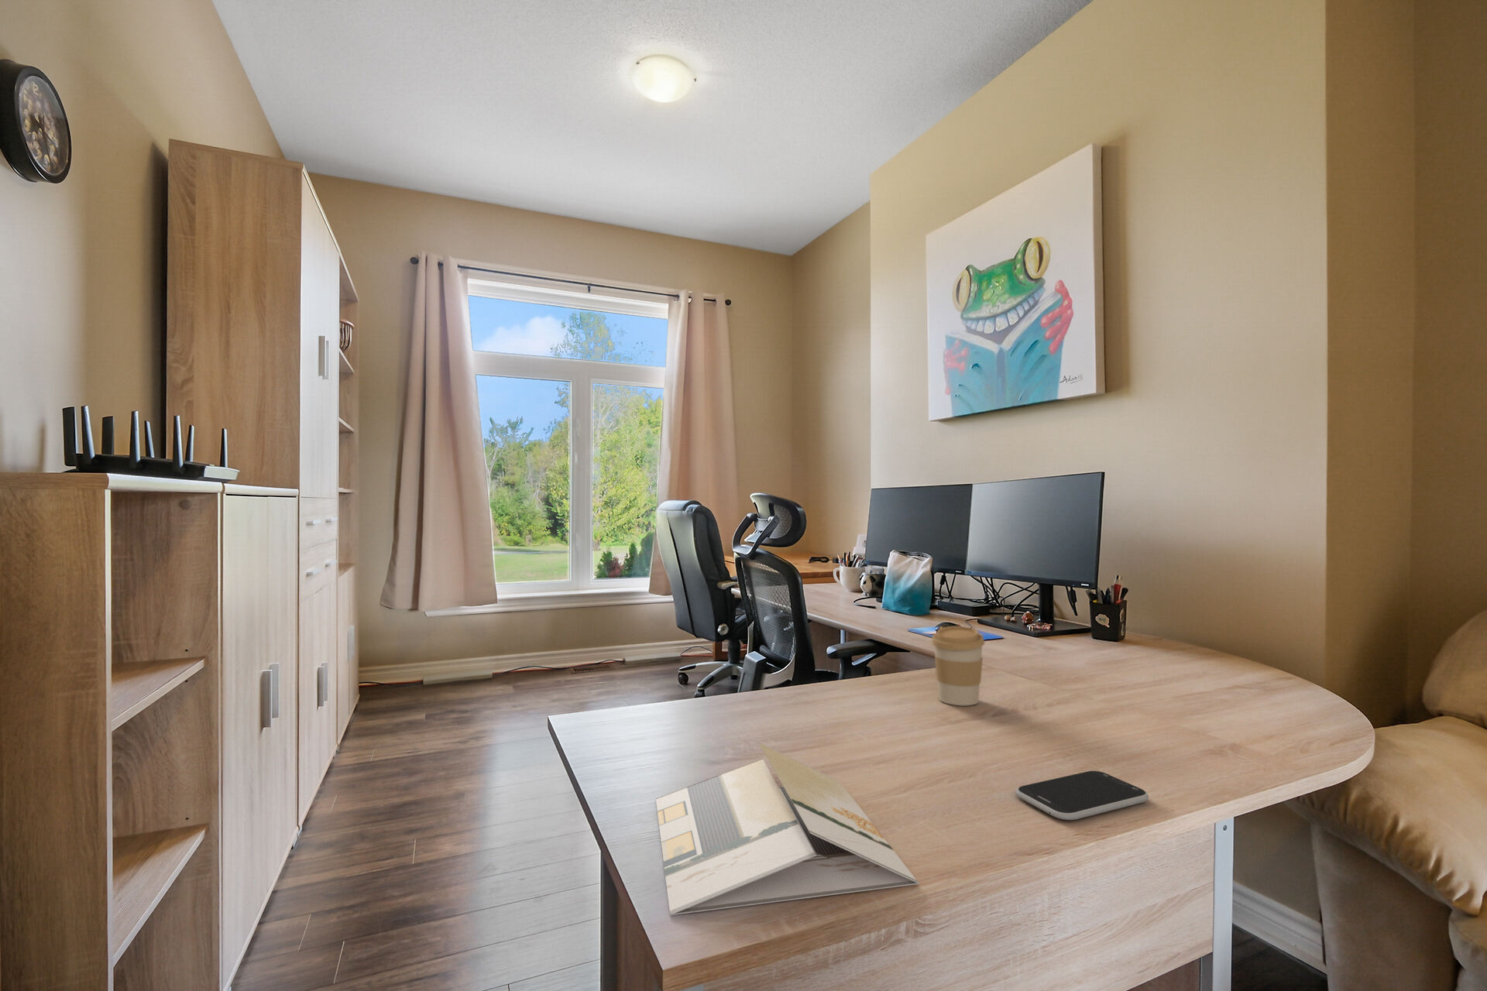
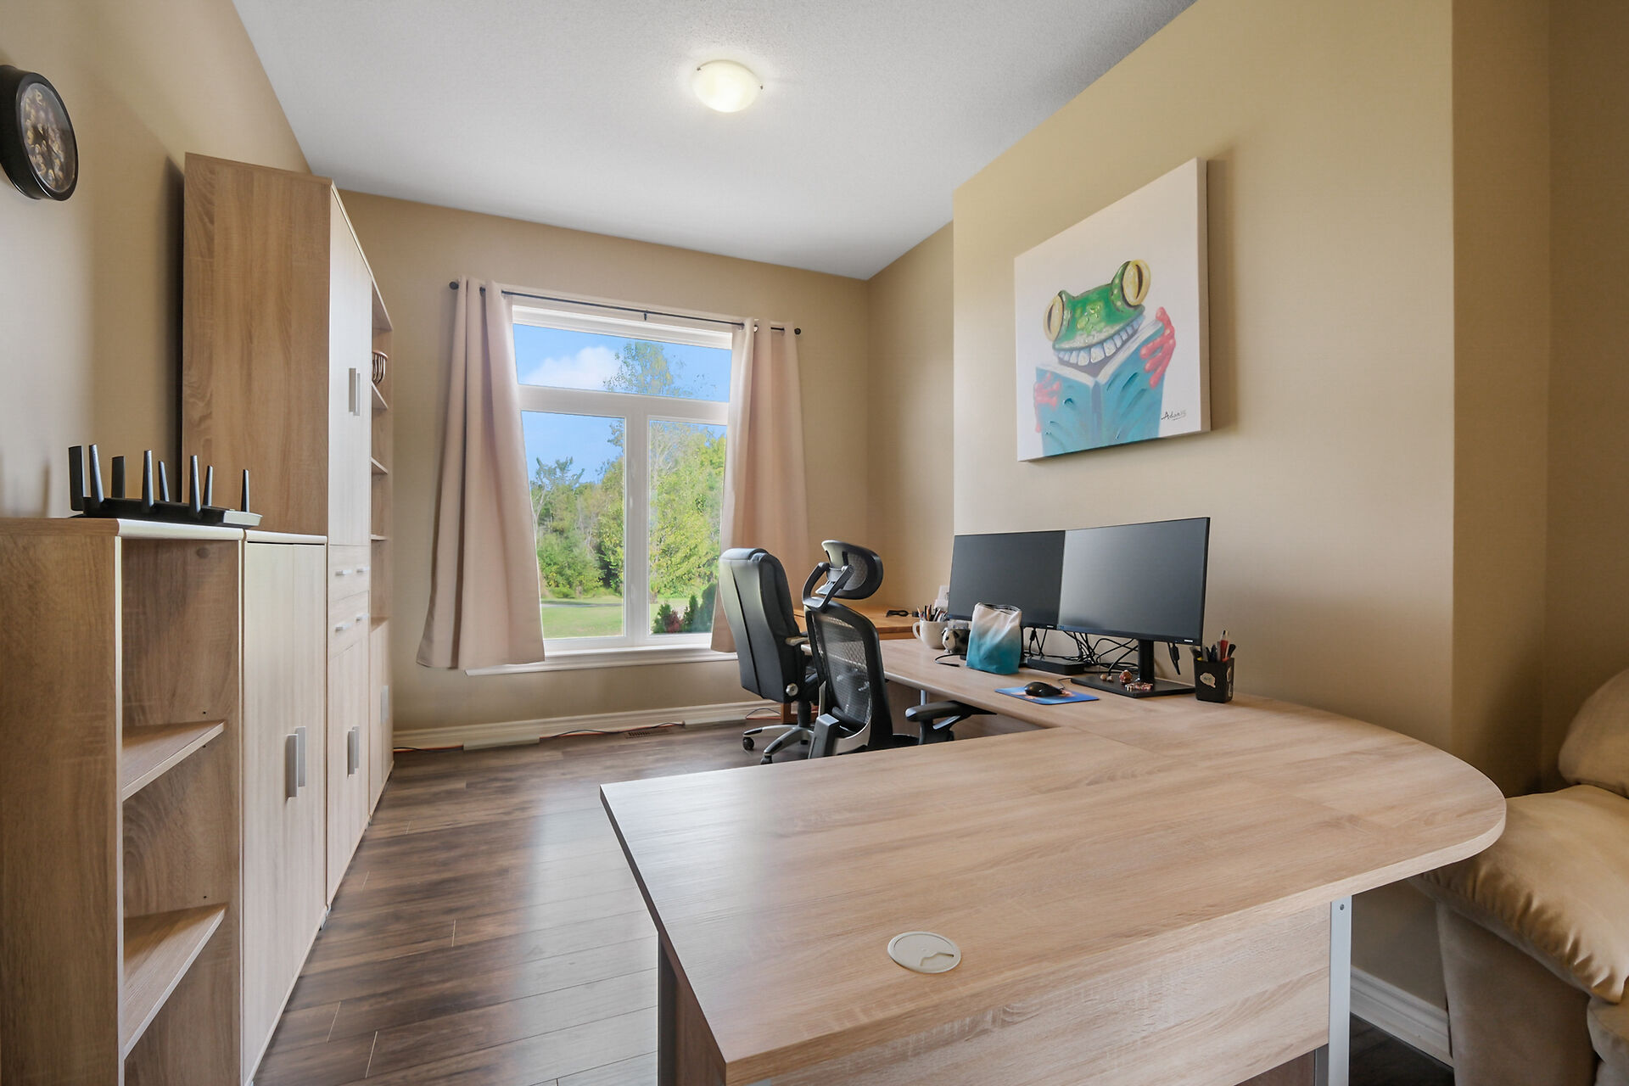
- brochure [655,742,921,916]
- smartphone [1016,770,1150,821]
- coffee cup [930,626,986,706]
